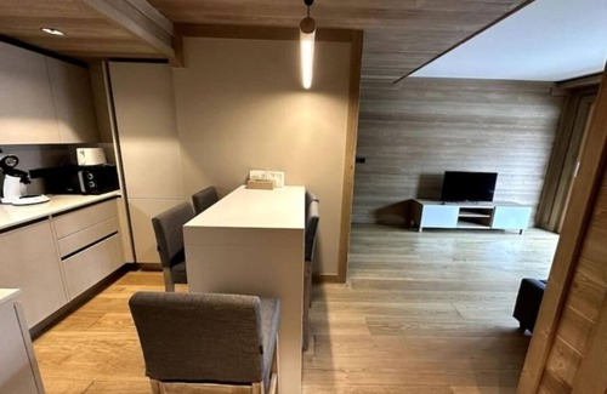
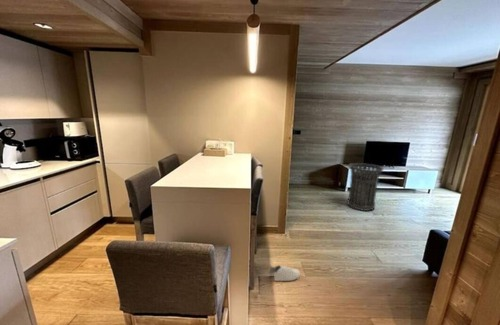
+ shoe [268,264,301,282]
+ trash can [346,162,385,212]
